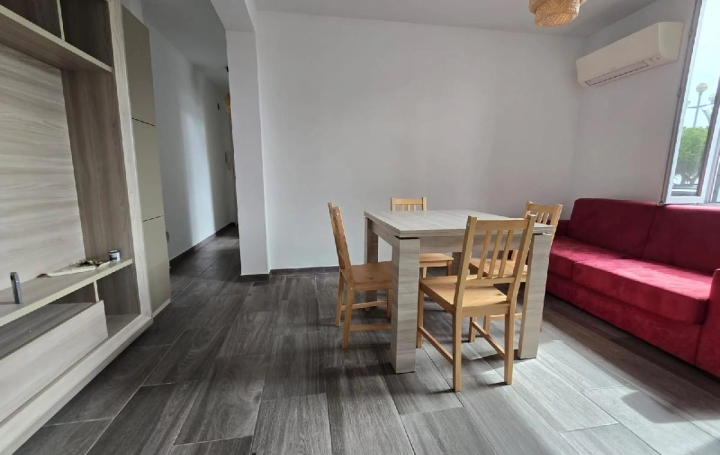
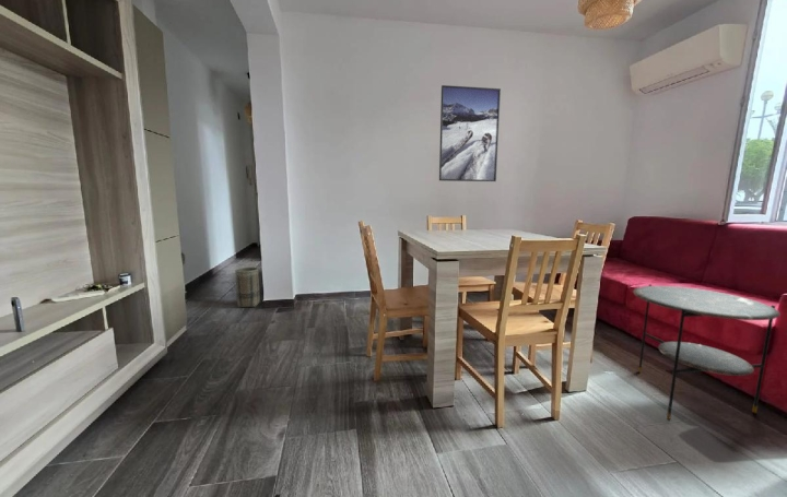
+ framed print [438,84,502,182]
+ side table [632,283,782,421]
+ basket [234,267,261,308]
